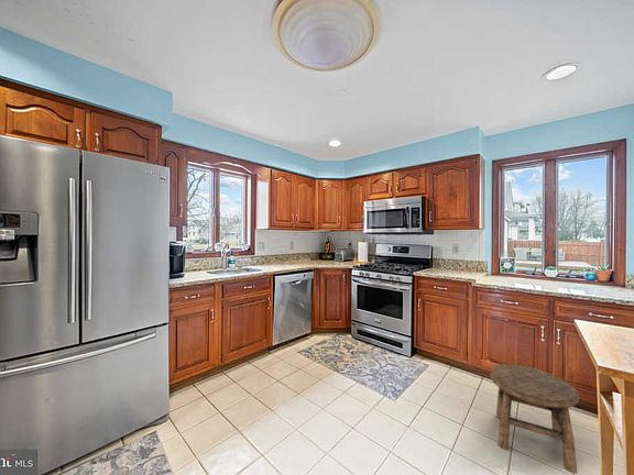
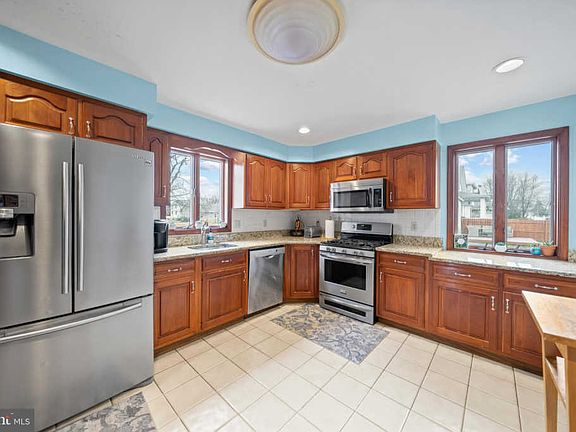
- stool [490,363,580,475]
